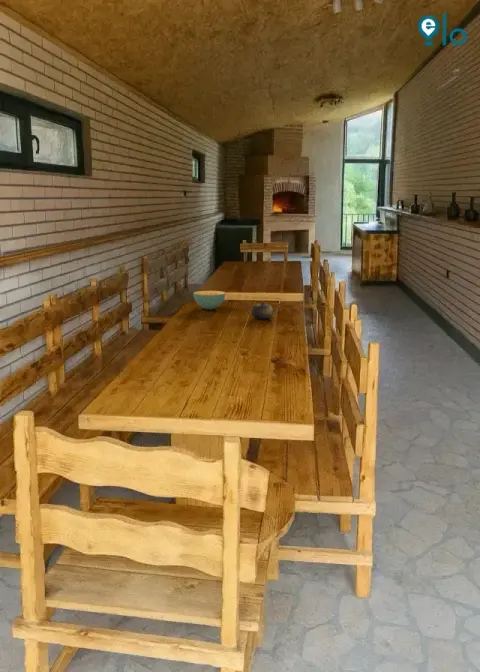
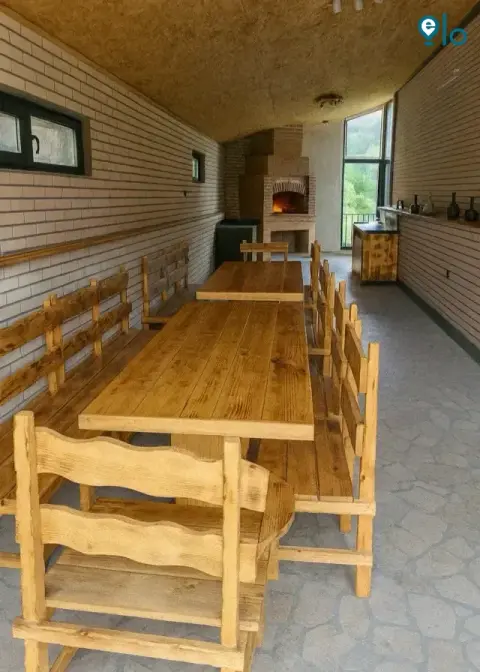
- cereal bowl [192,290,226,310]
- teapot [245,300,282,320]
